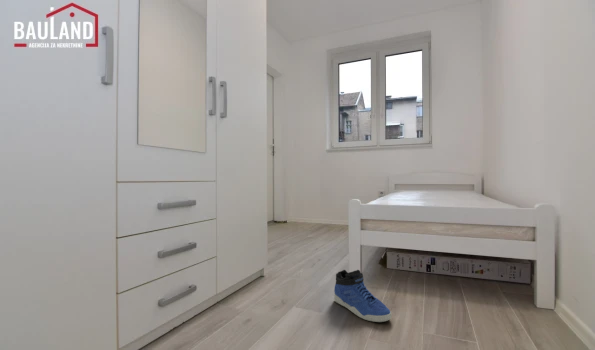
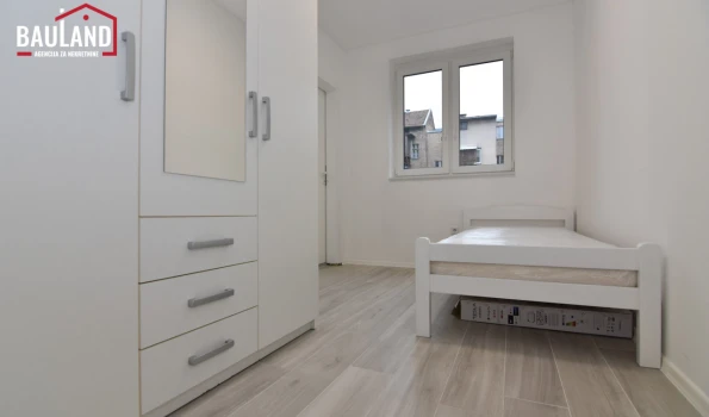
- sneaker [333,269,392,323]
